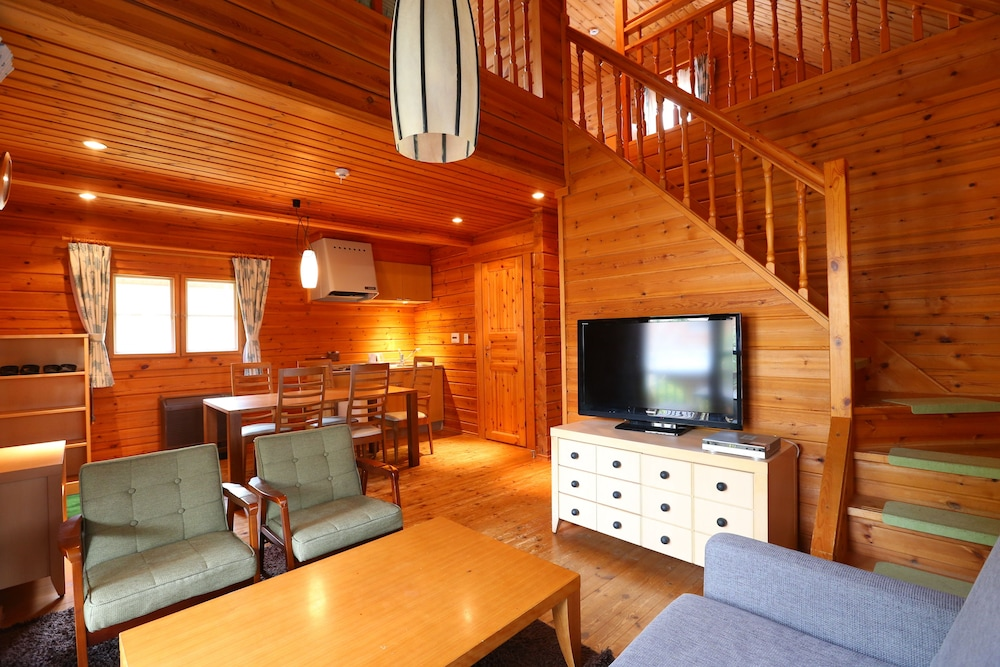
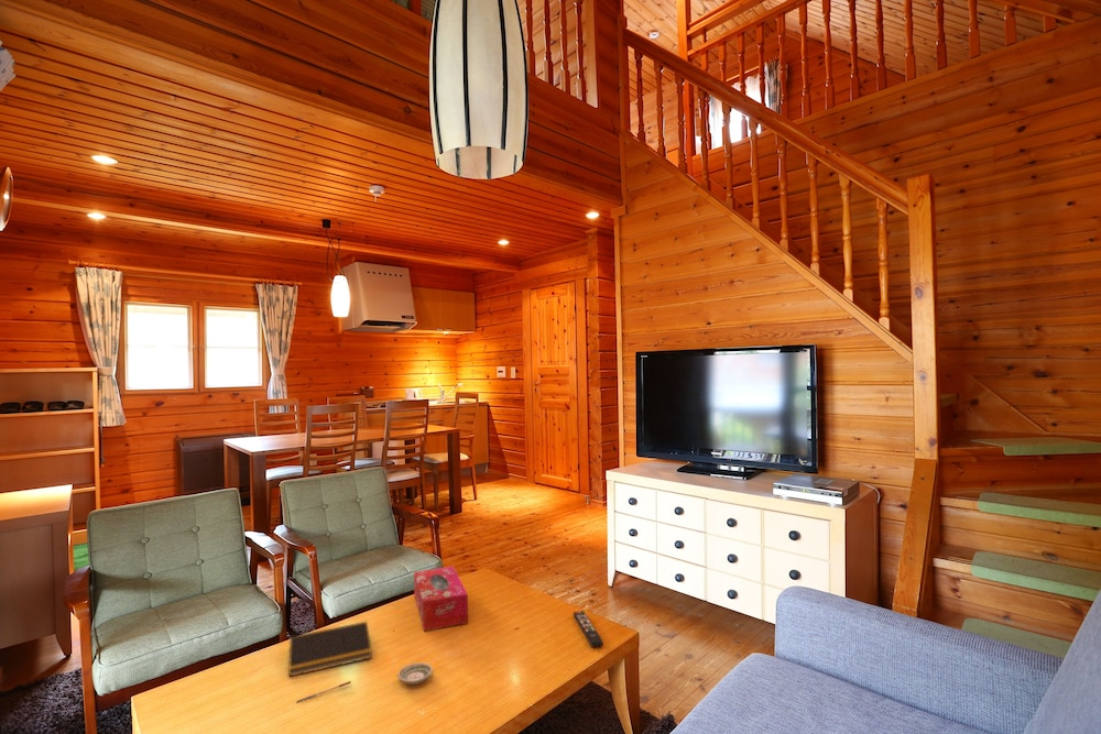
+ remote control [573,610,604,648]
+ notepad [287,621,373,678]
+ saucer [397,661,434,686]
+ tissue box [413,566,469,632]
+ pen [295,680,352,703]
